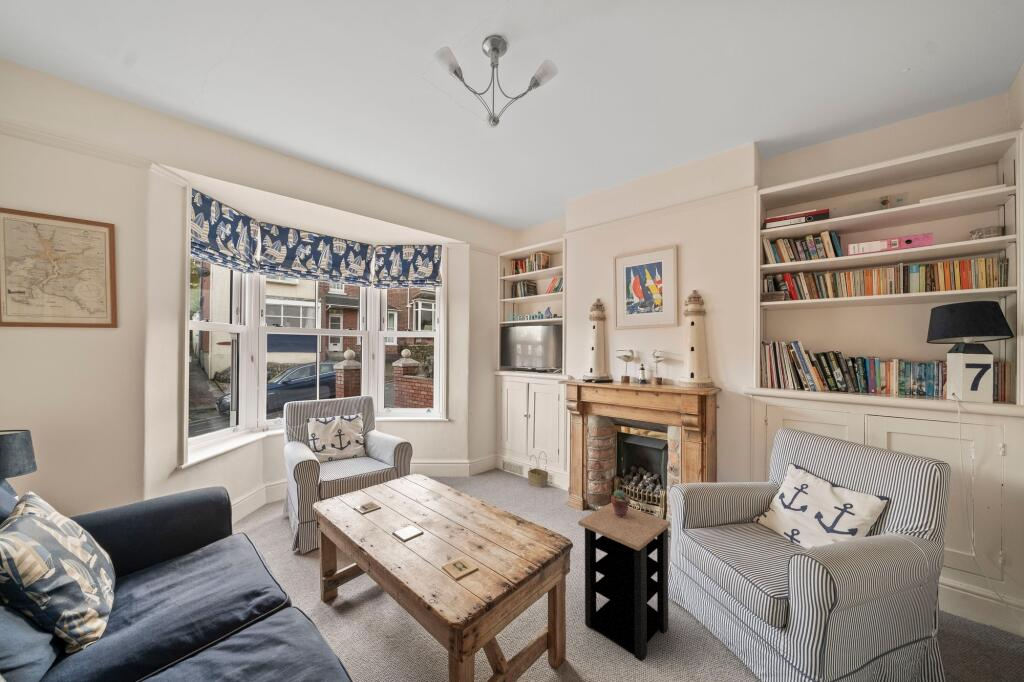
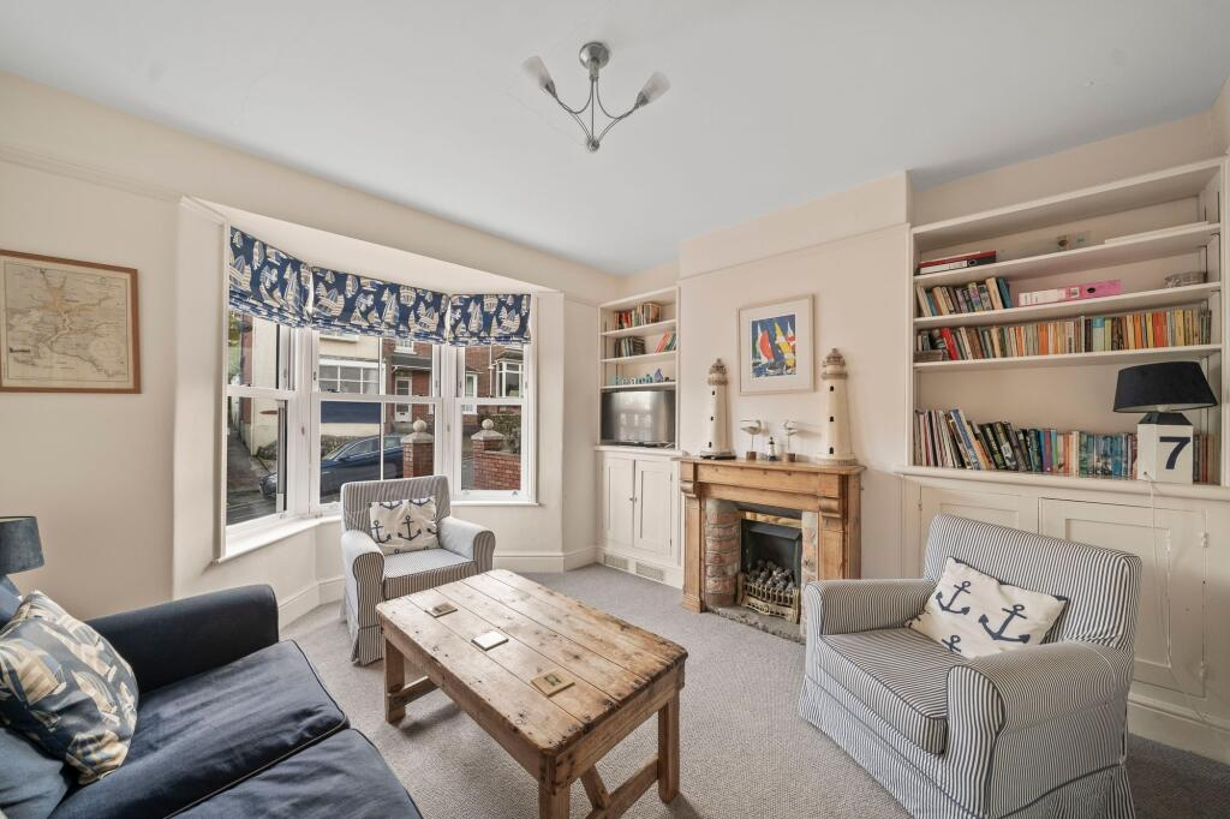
- basket [527,450,549,489]
- side table [577,502,671,662]
- potted succulent [610,488,631,518]
